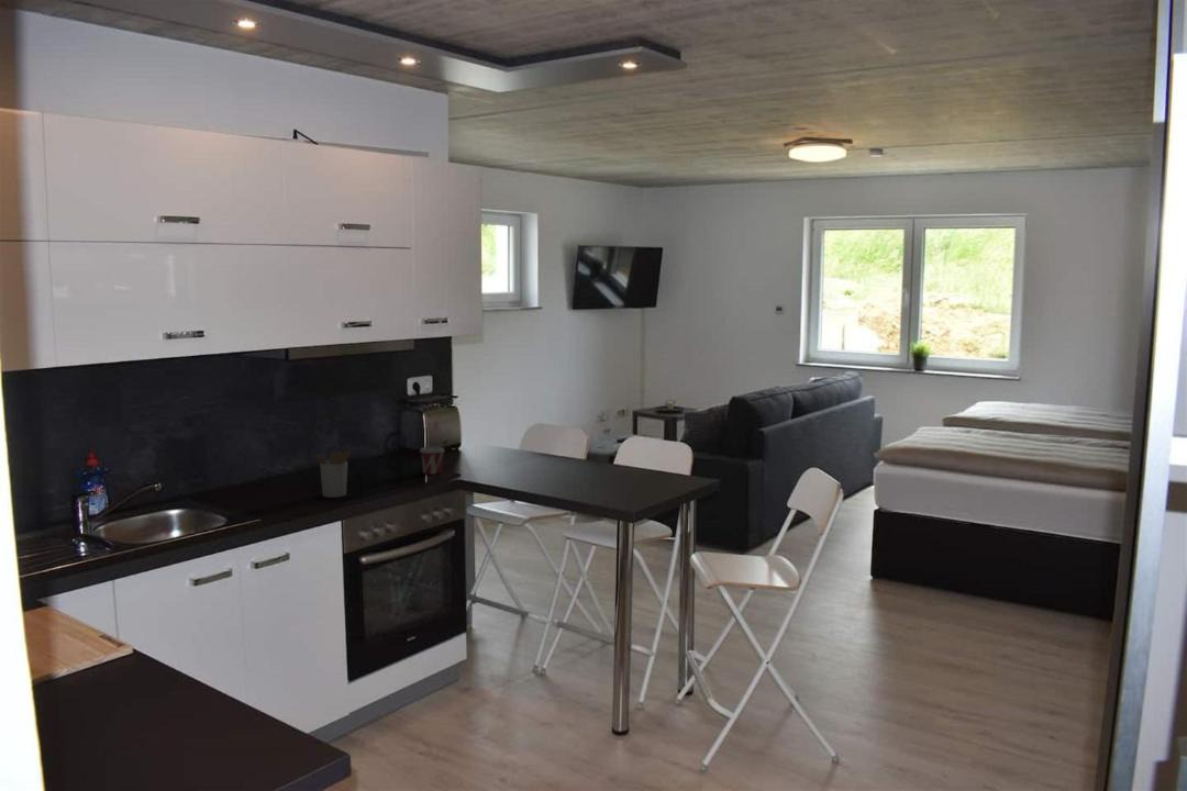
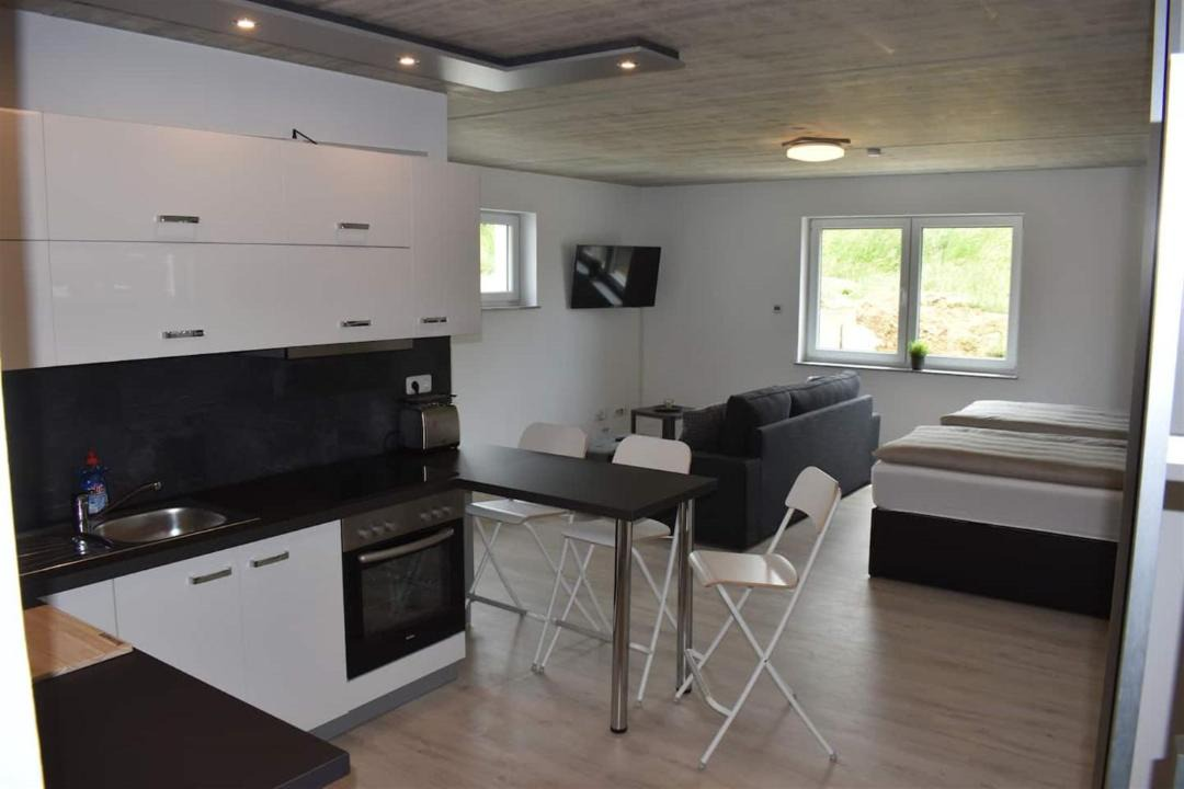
- utensil holder [314,445,352,499]
- cup [419,446,446,476]
